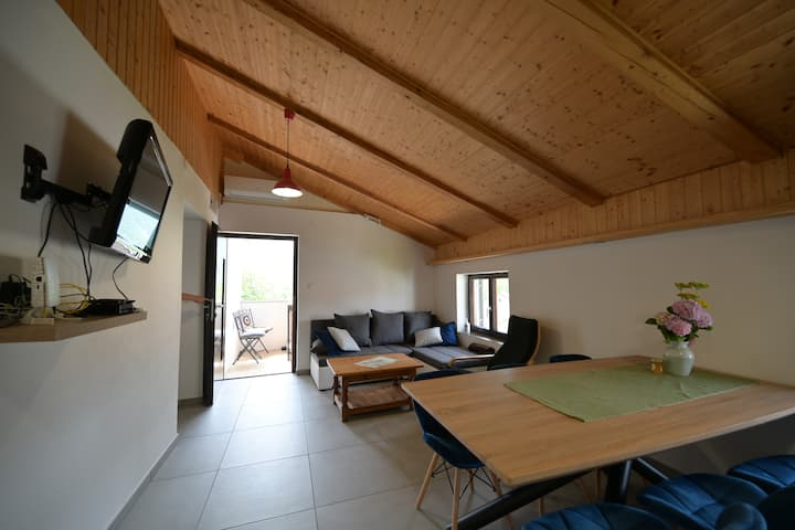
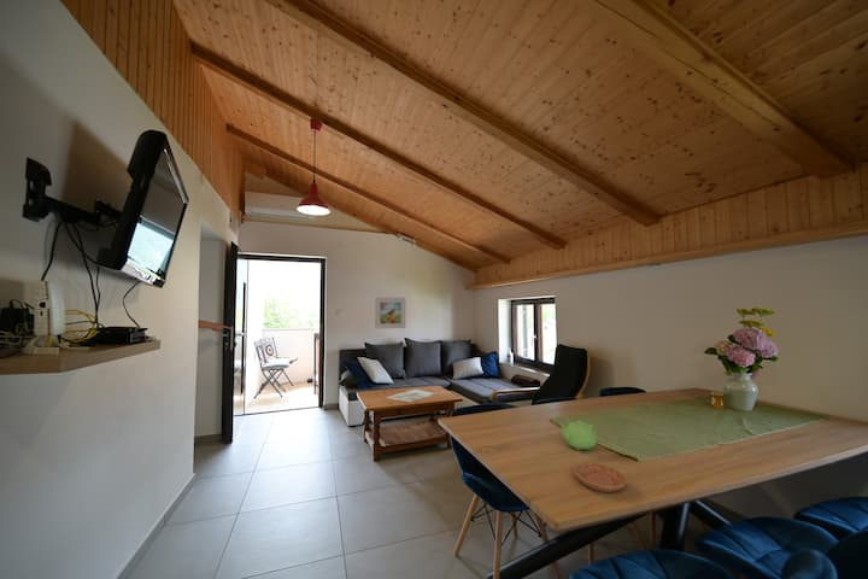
+ teapot [557,420,599,451]
+ saucer [574,462,627,493]
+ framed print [374,297,406,331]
